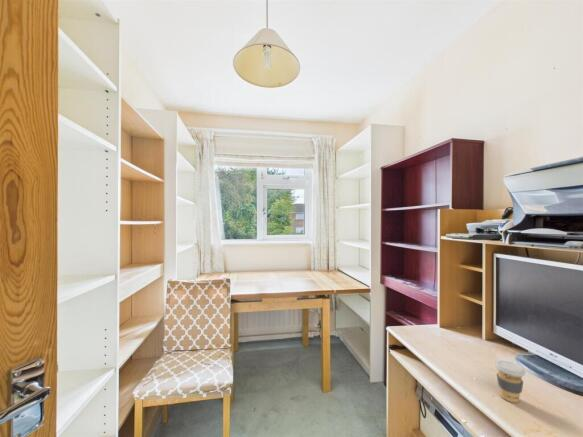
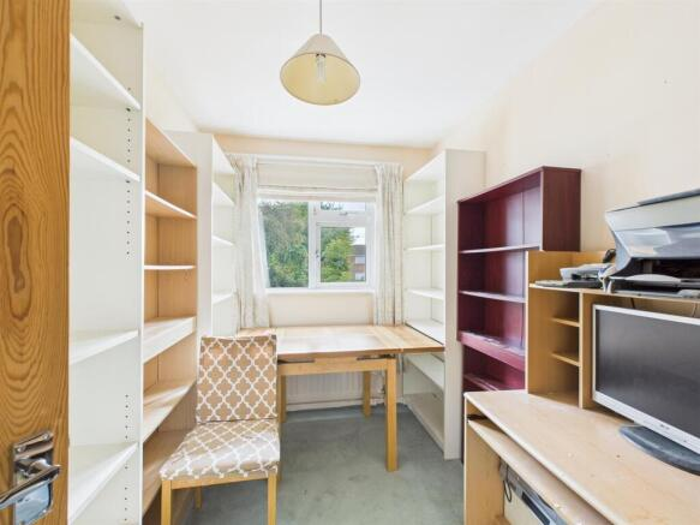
- coffee cup [494,359,526,404]
